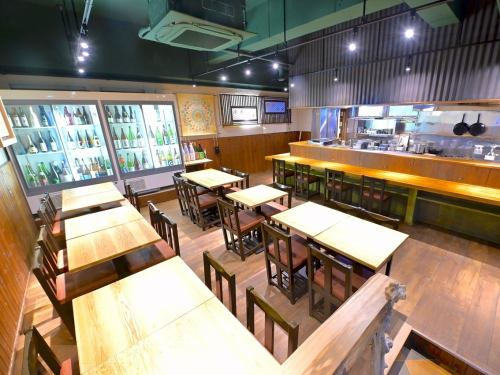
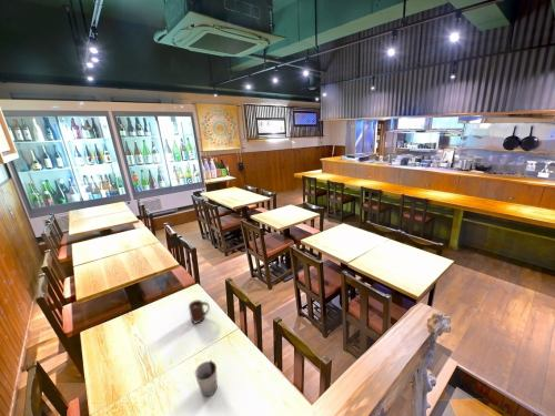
+ cup [194,358,219,397]
+ cup [188,298,211,324]
